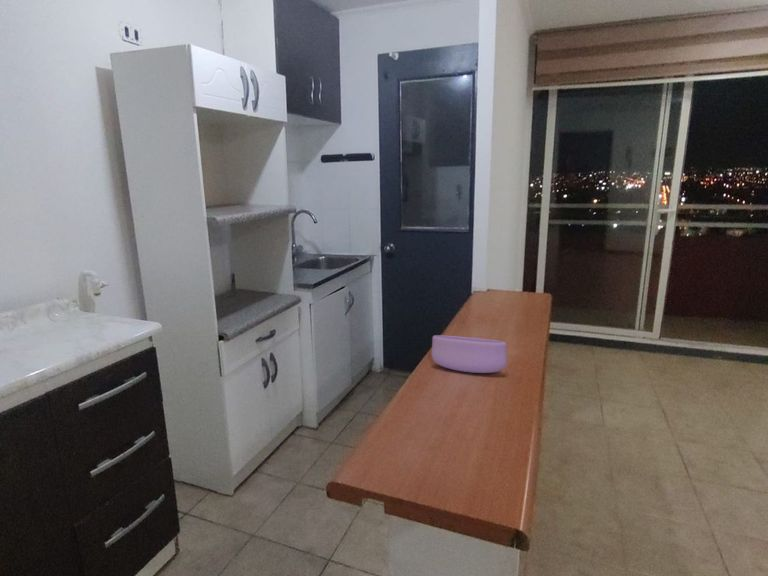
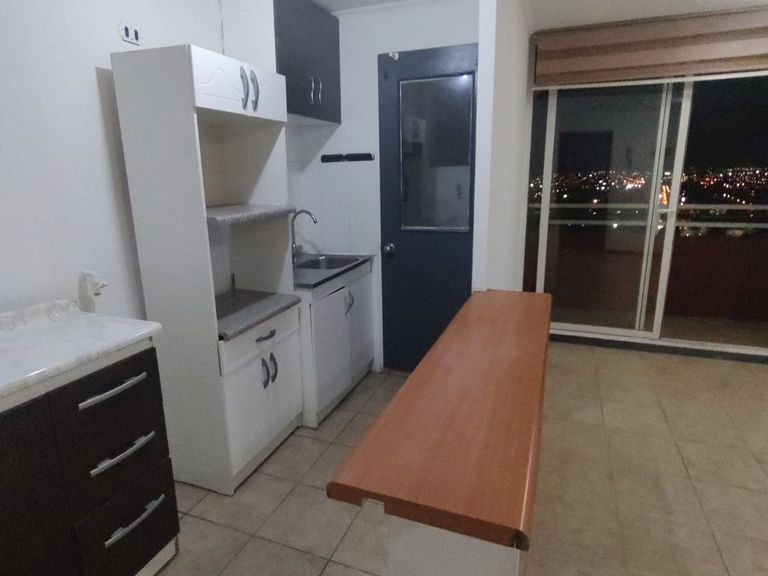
- bowl [430,334,508,374]
